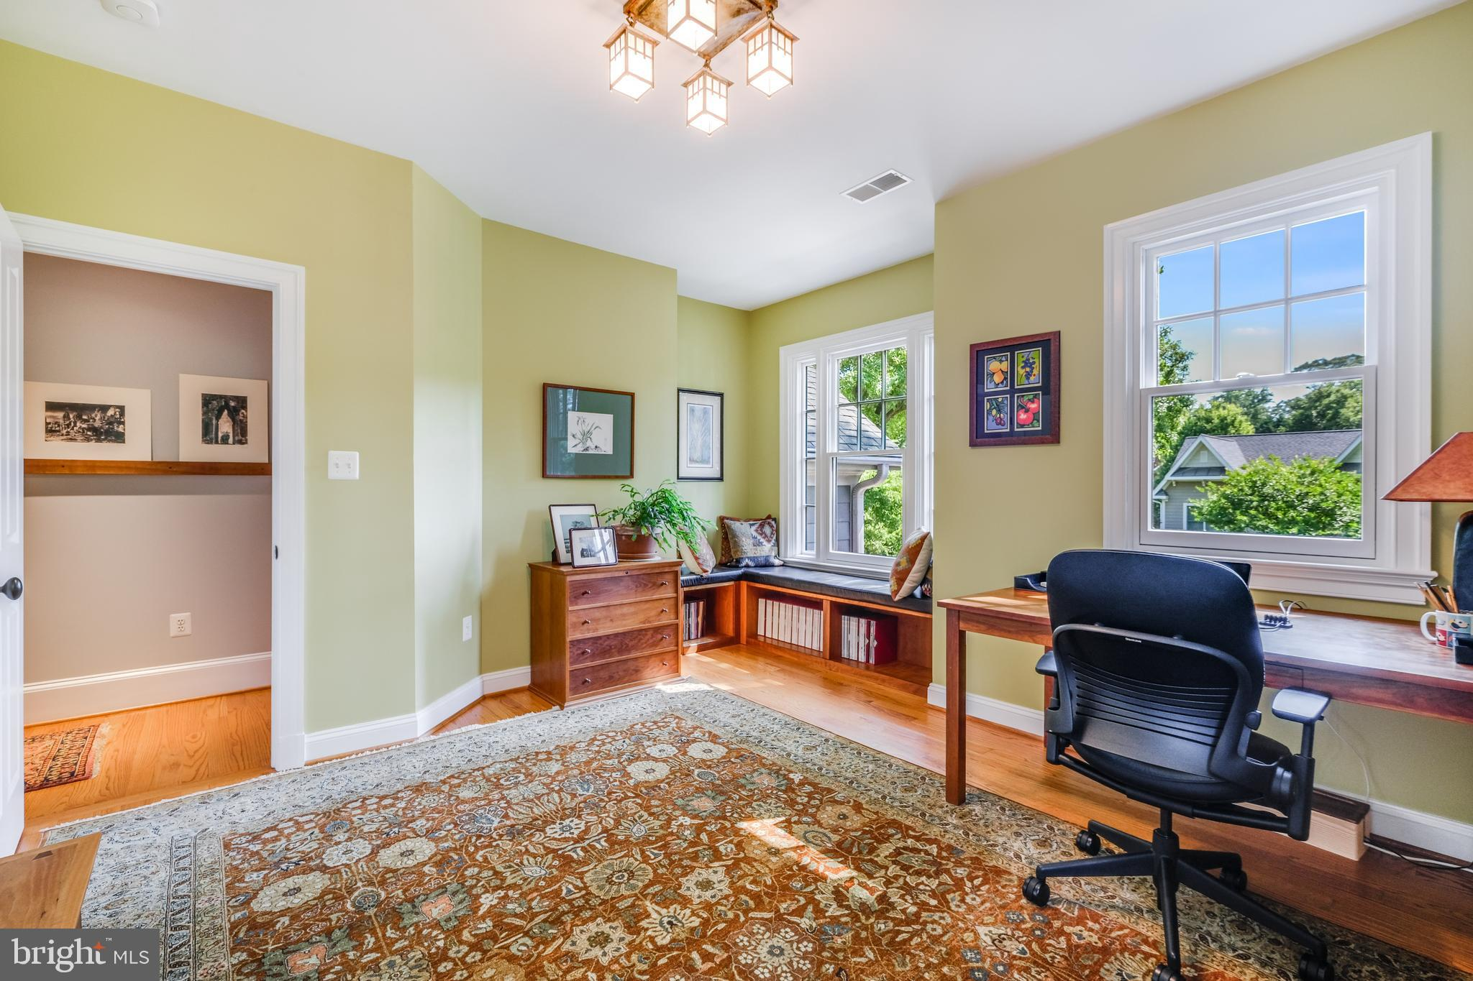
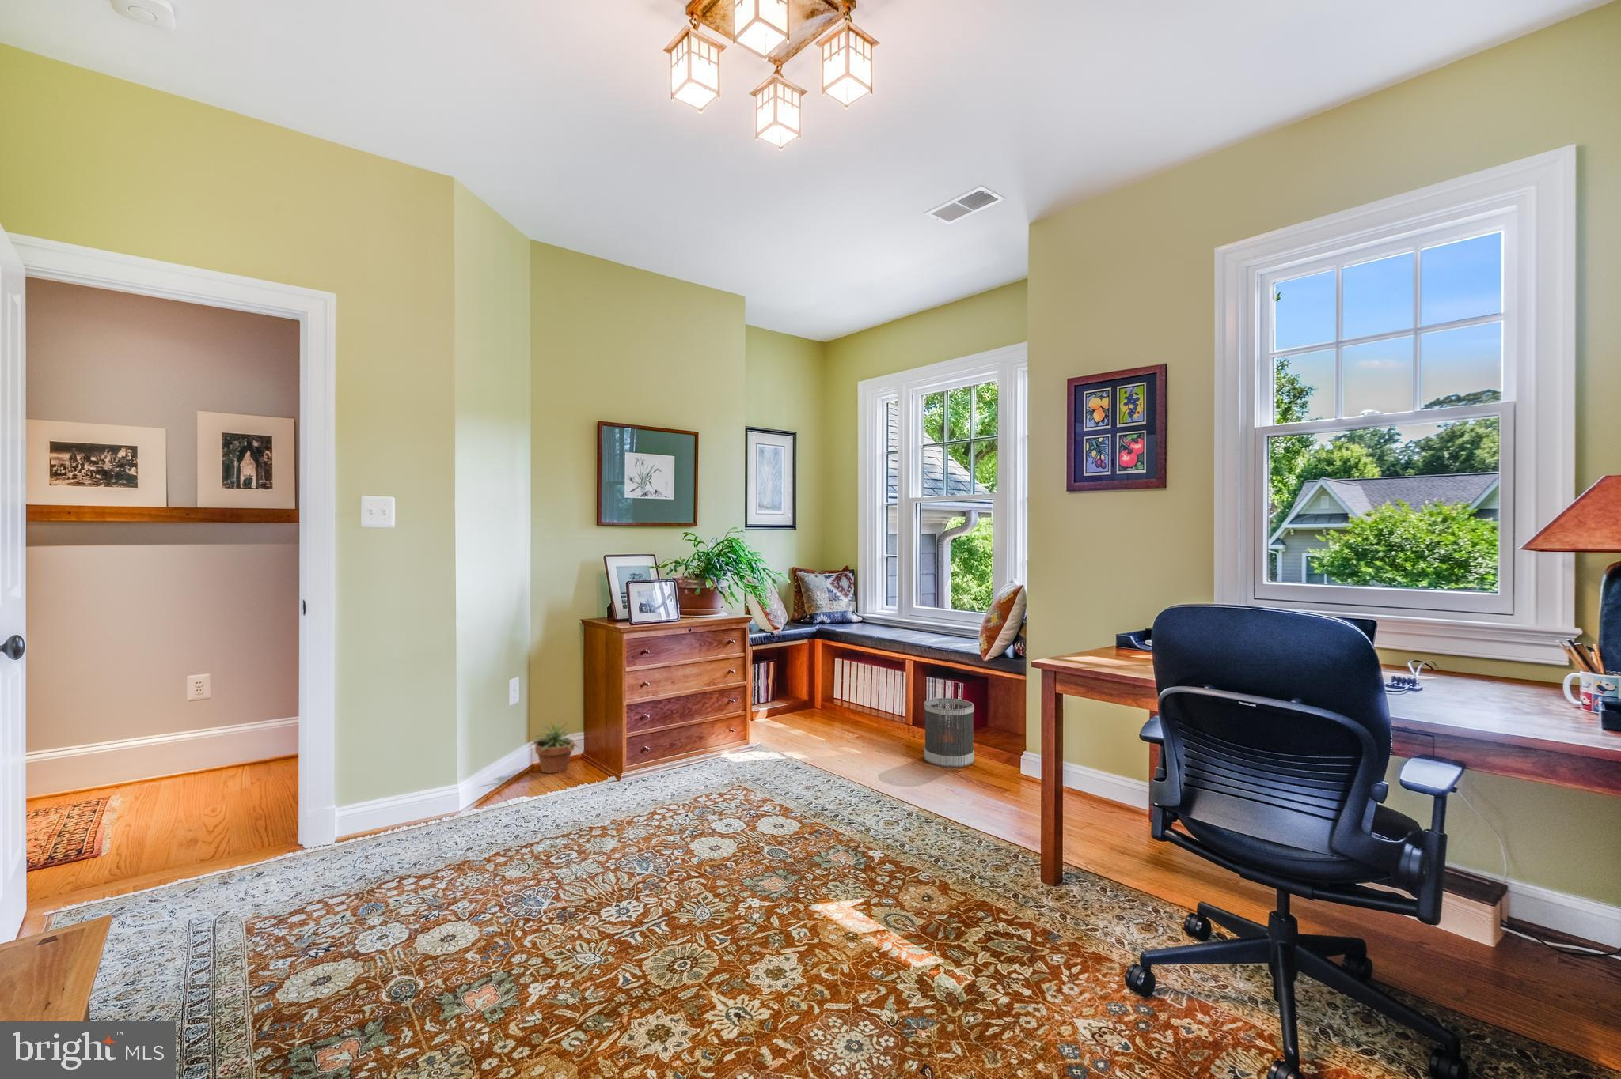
+ wastebasket [923,697,975,768]
+ potted plant [530,717,581,774]
